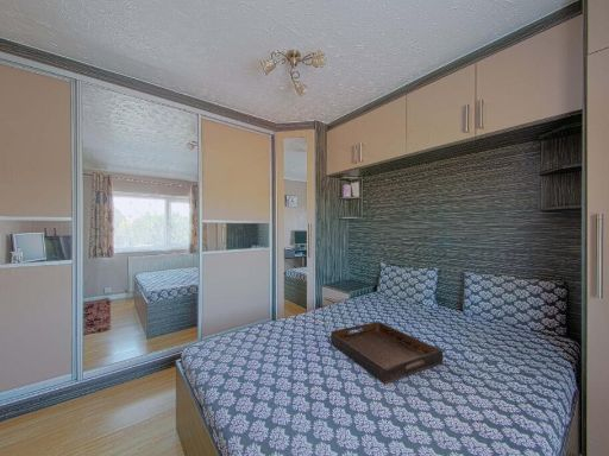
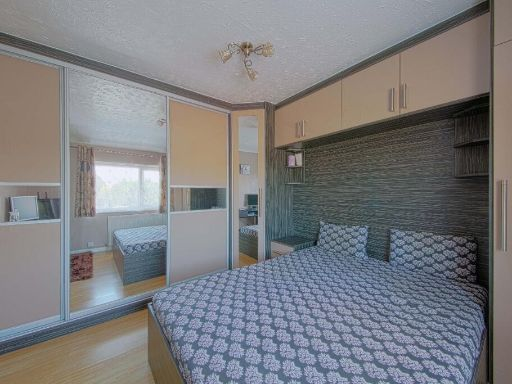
- serving tray [329,321,444,385]
